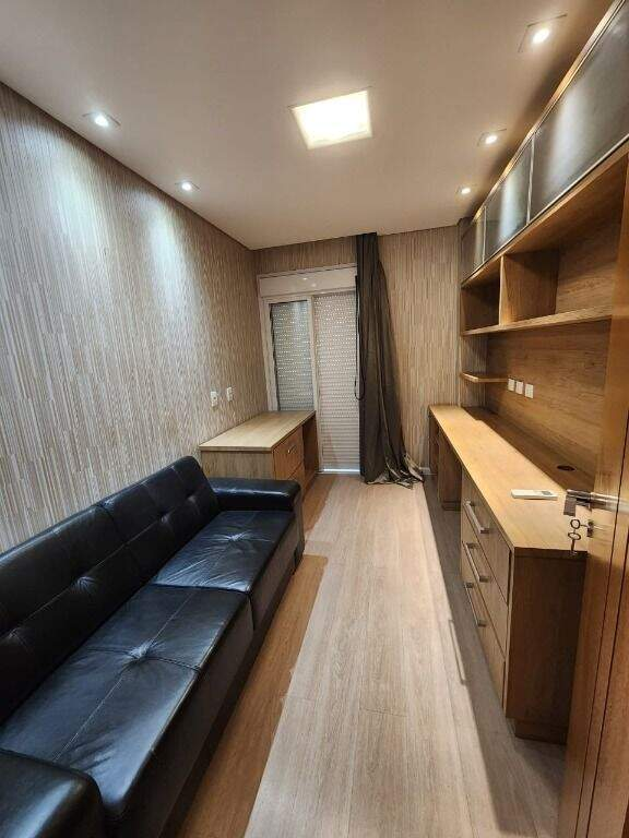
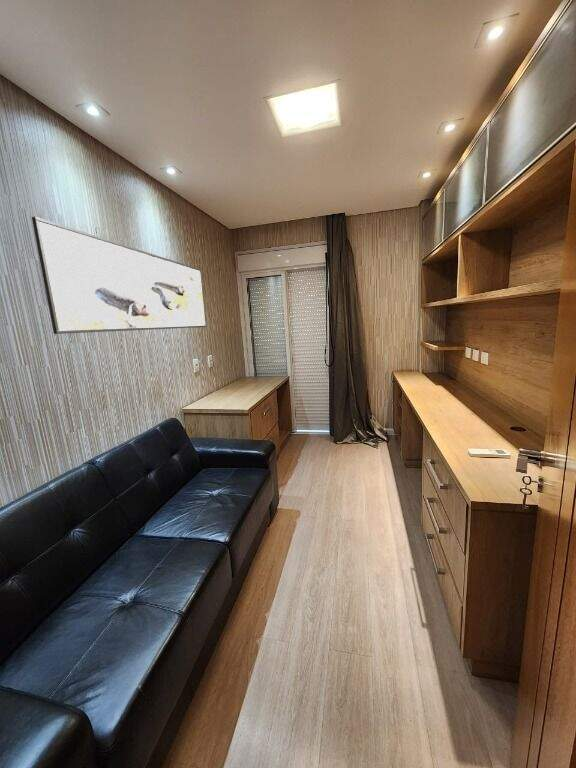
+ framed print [31,216,208,335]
